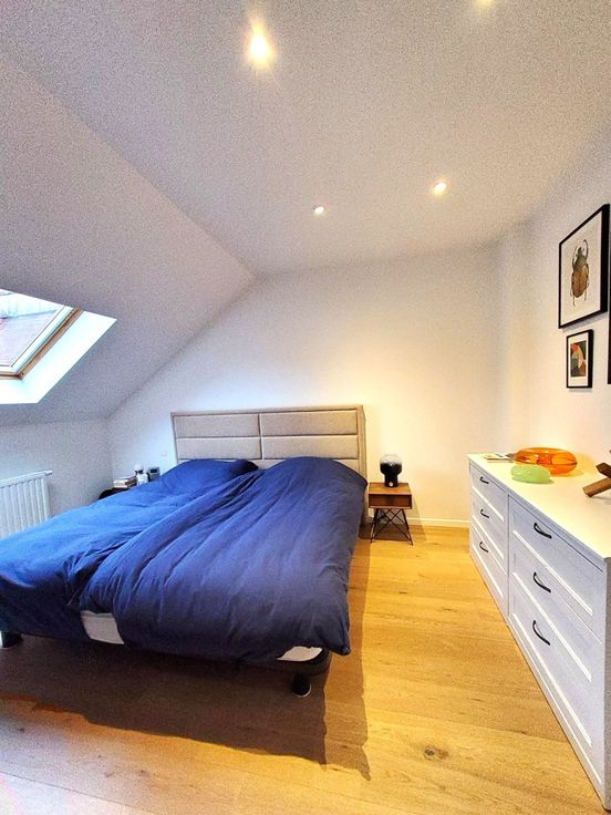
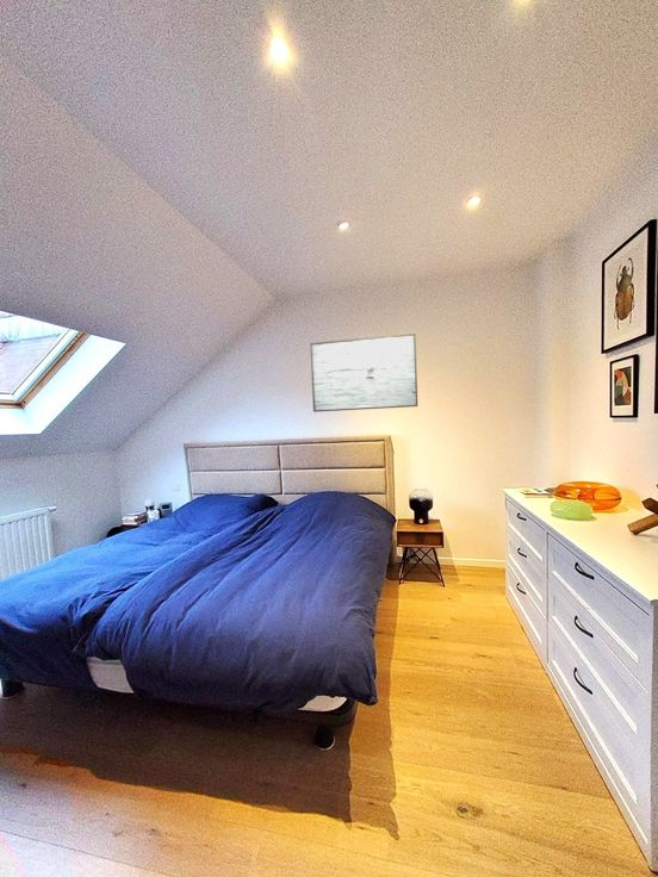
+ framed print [309,332,418,413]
